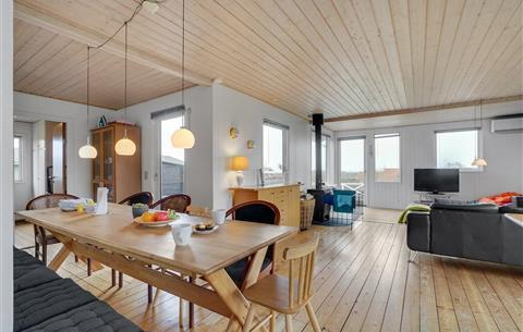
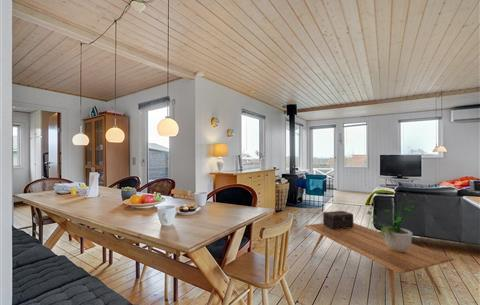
+ decorative box [322,210,354,230]
+ potted plant [365,189,422,252]
+ coffee table [304,222,455,305]
